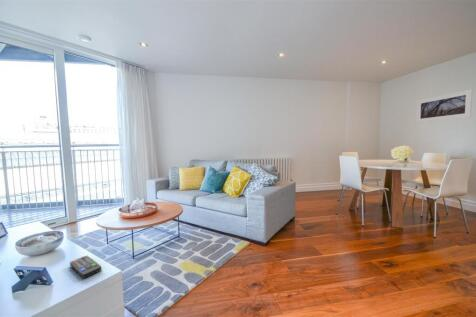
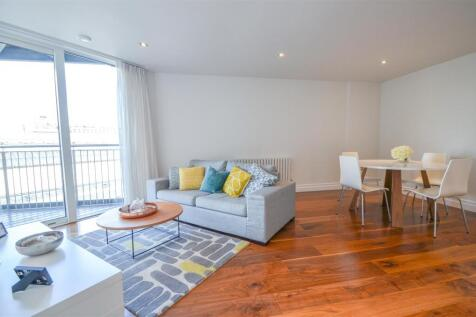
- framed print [415,88,473,124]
- remote control [69,255,102,279]
